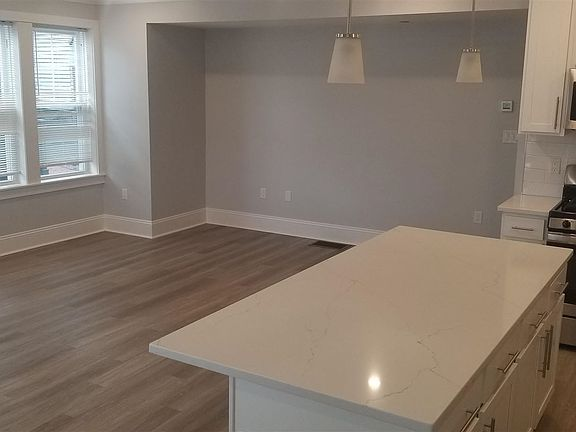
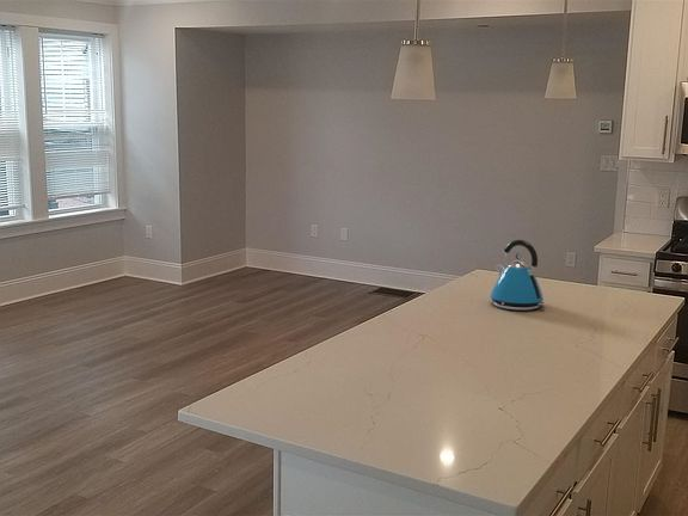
+ kettle [489,239,546,312]
